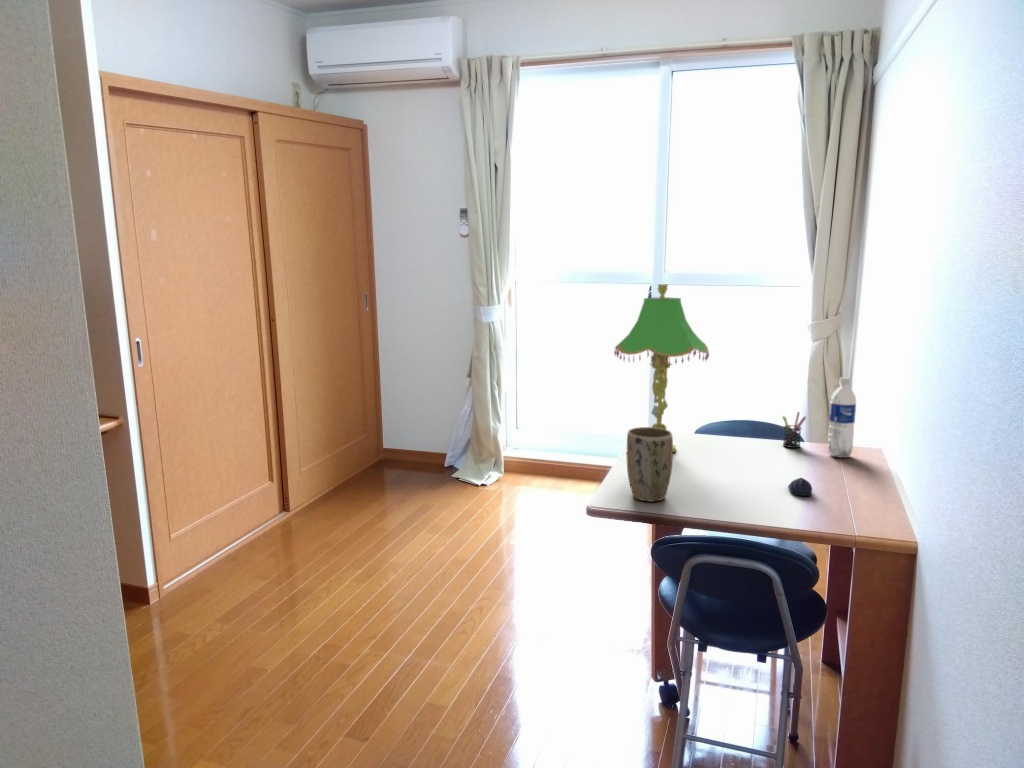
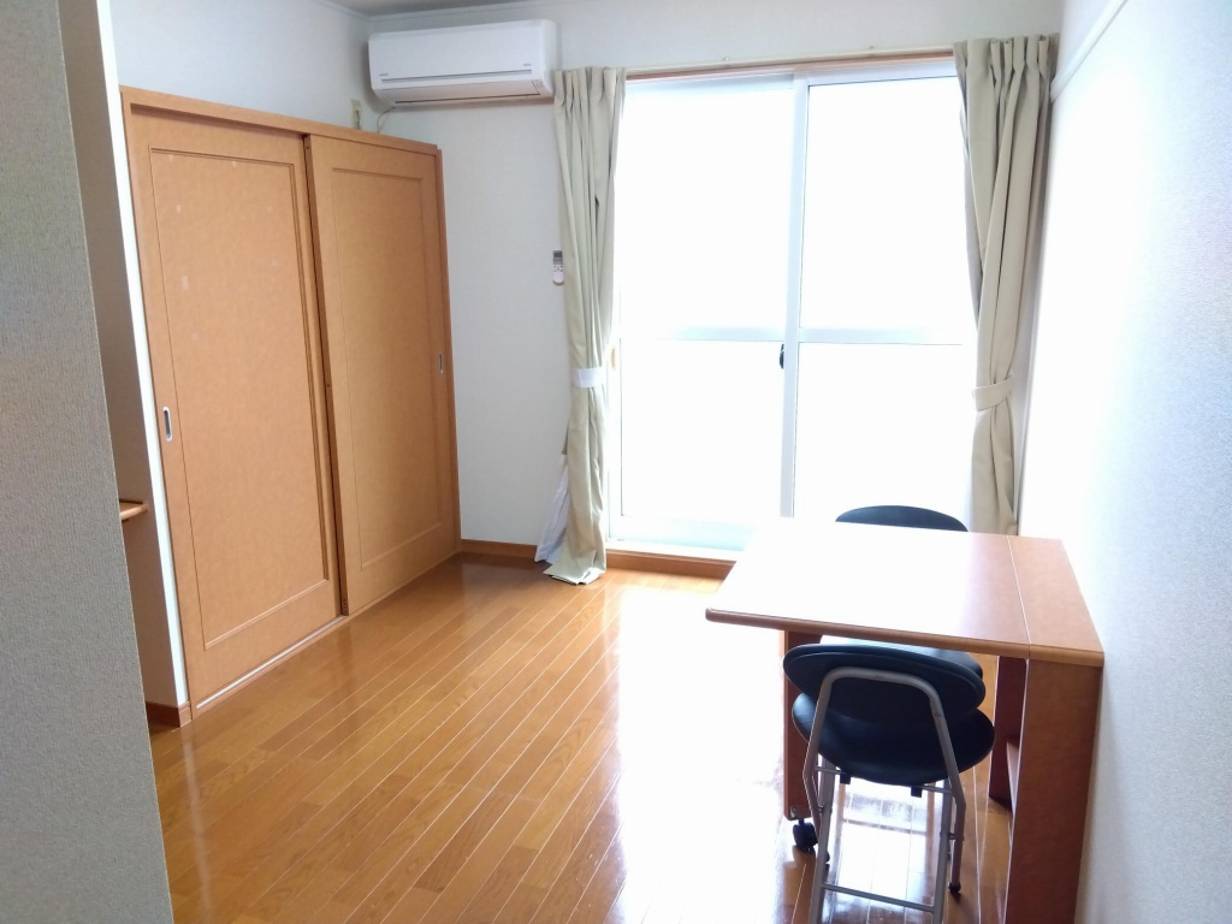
- water bottle [827,376,857,459]
- computer mouse [787,477,813,497]
- table lamp [613,283,710,453]
- plant pot [626,426,674,503]
- pen holder [781,411,807,449]
